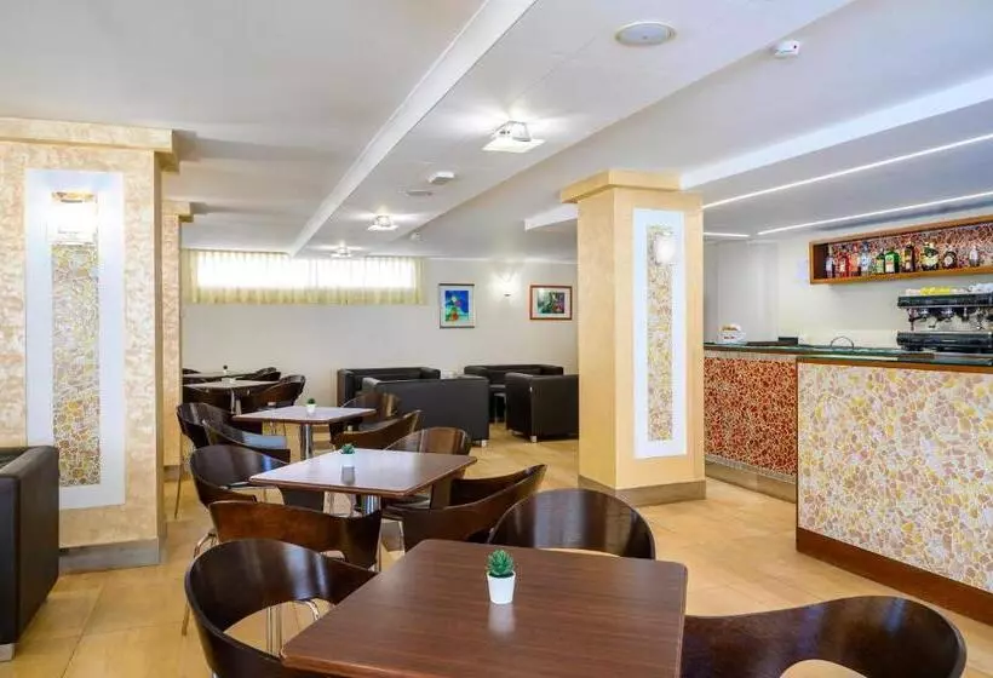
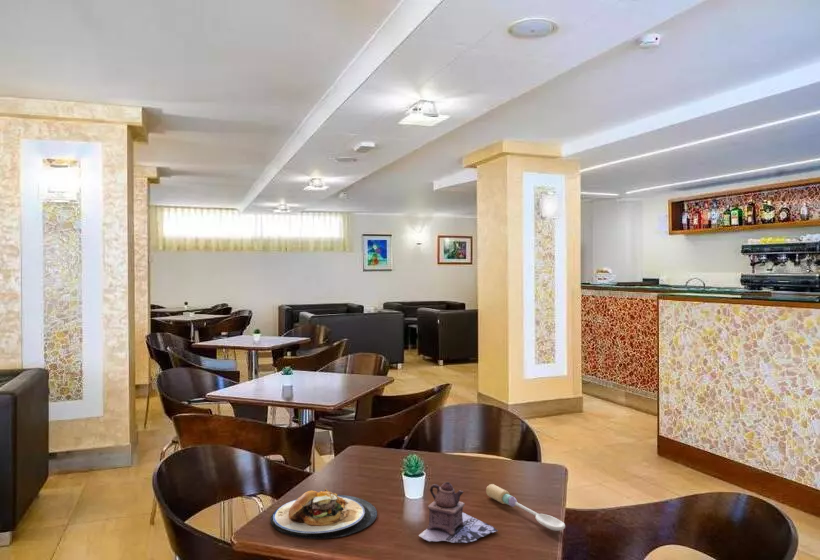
+ teapot [406,481,499,544]
+ spoon [485,483,566,532]
+ plate [269,487,378,540]
